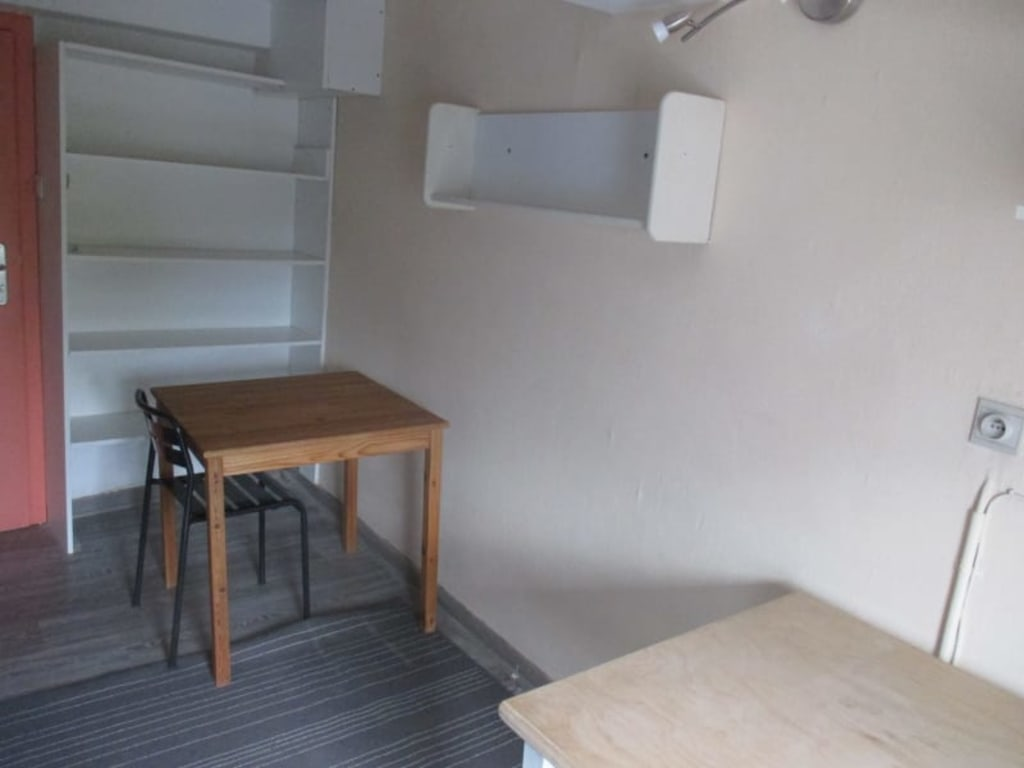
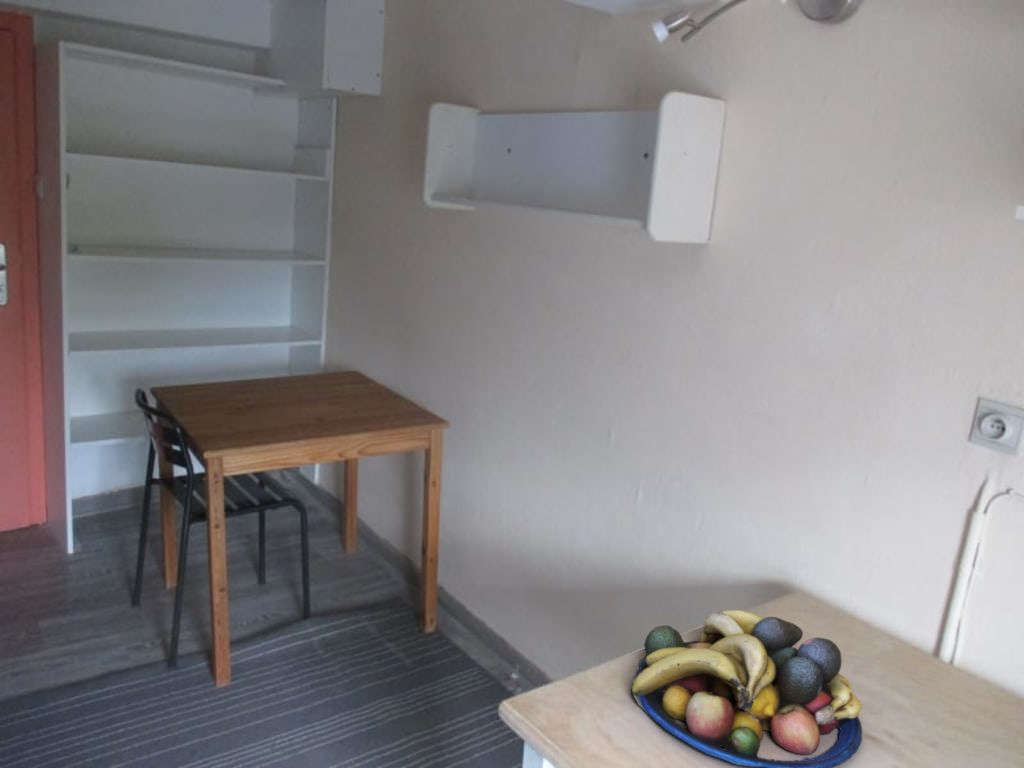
+ fruit bowl [630,609,863,768]
